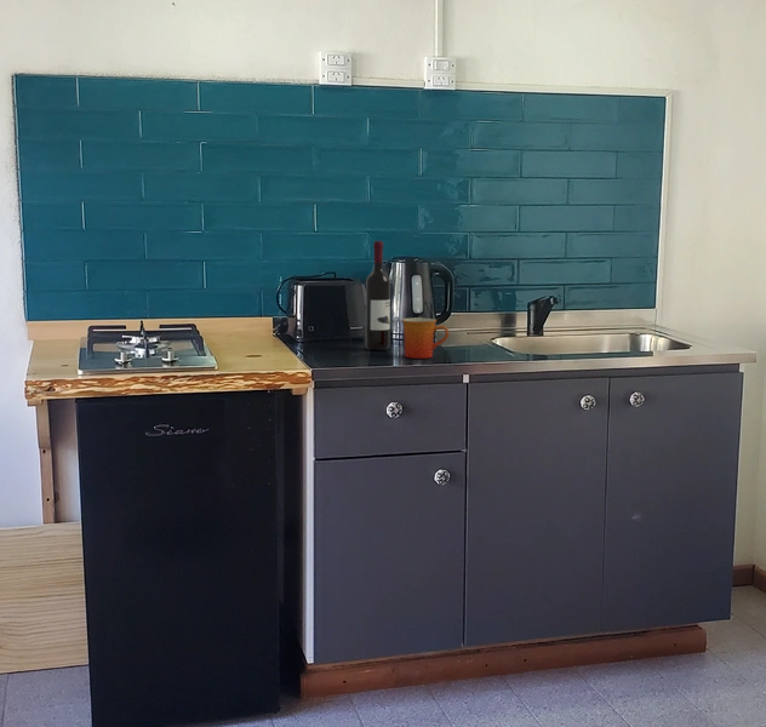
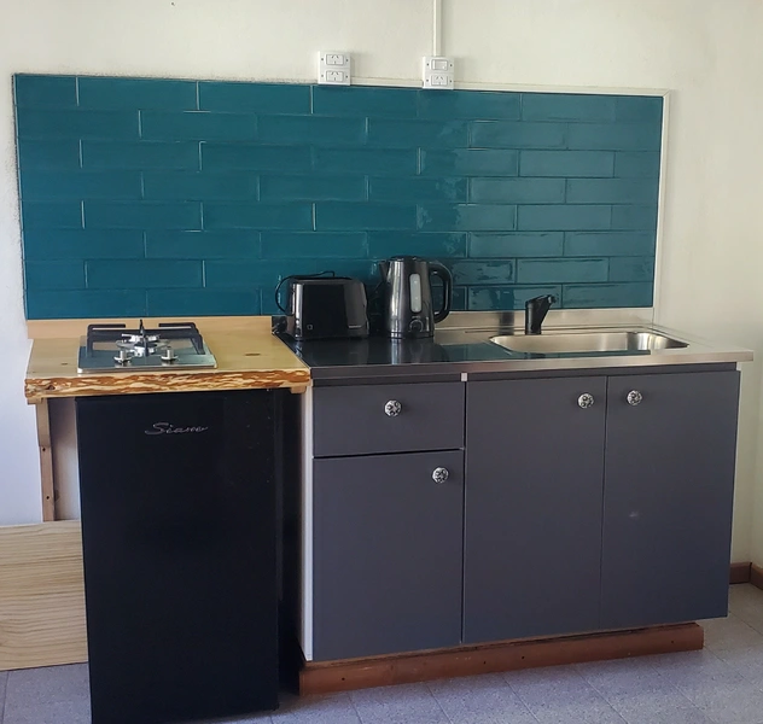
- mug [401,317,450,360]
- wine bottle [365,240,391,351]
